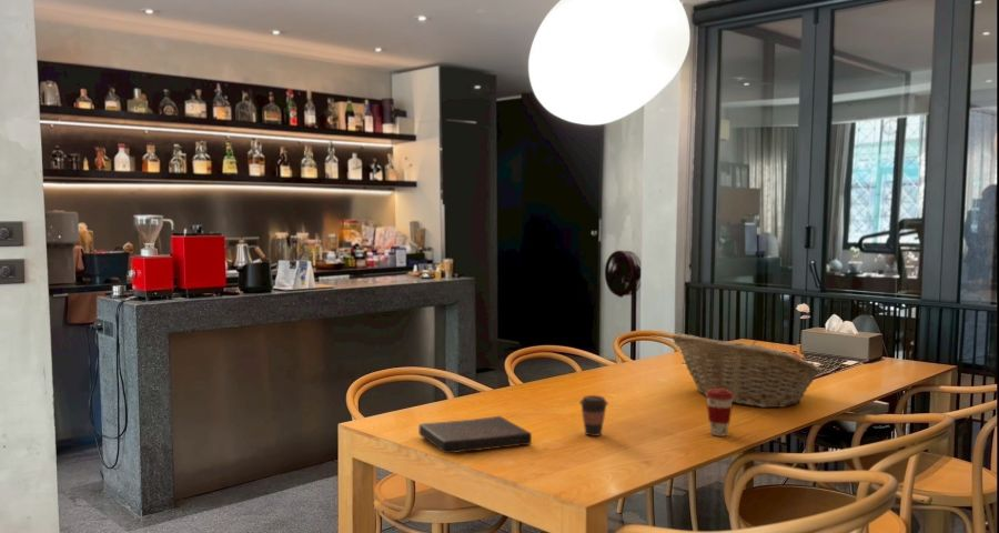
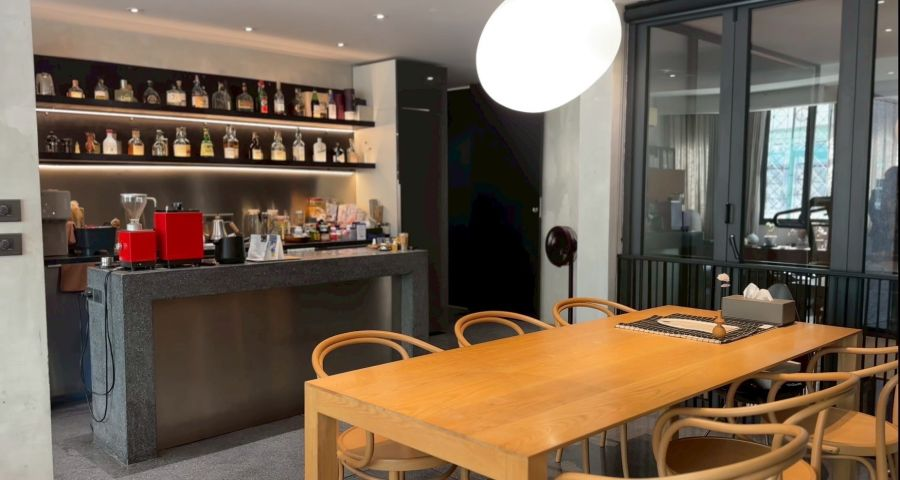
- fruit basket [672,332,824,409]
- coffee cup [705,389,734,438]
- book [417,415,533,454]
- coffee cup [578,394,609,438]
